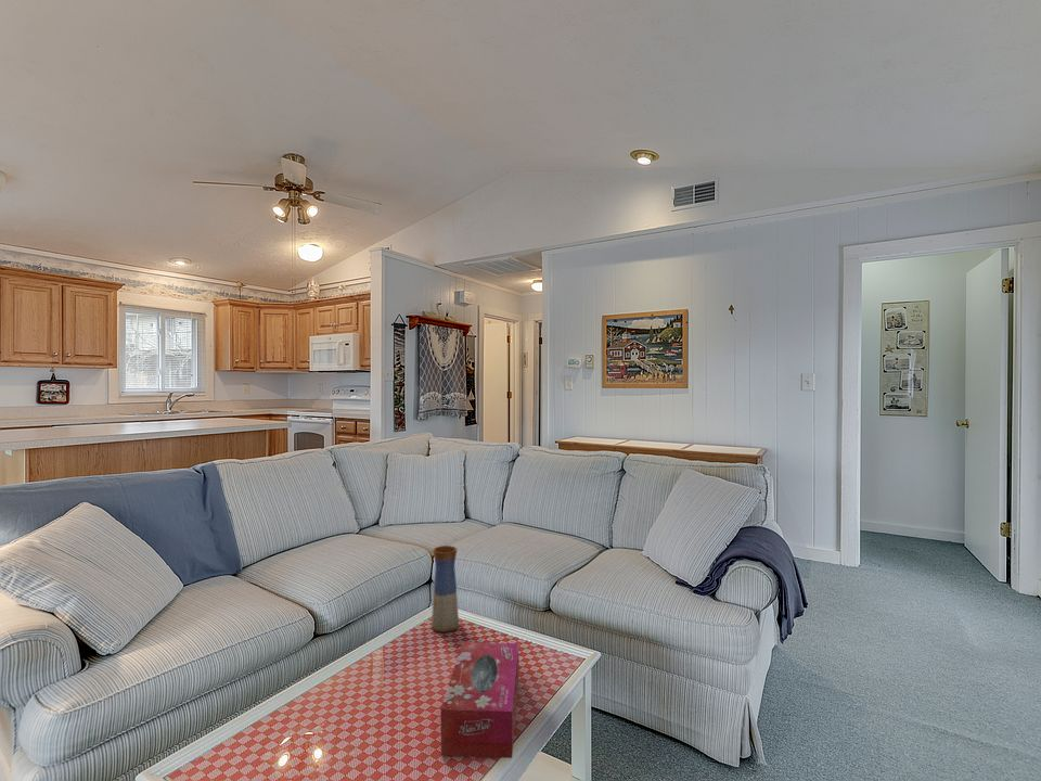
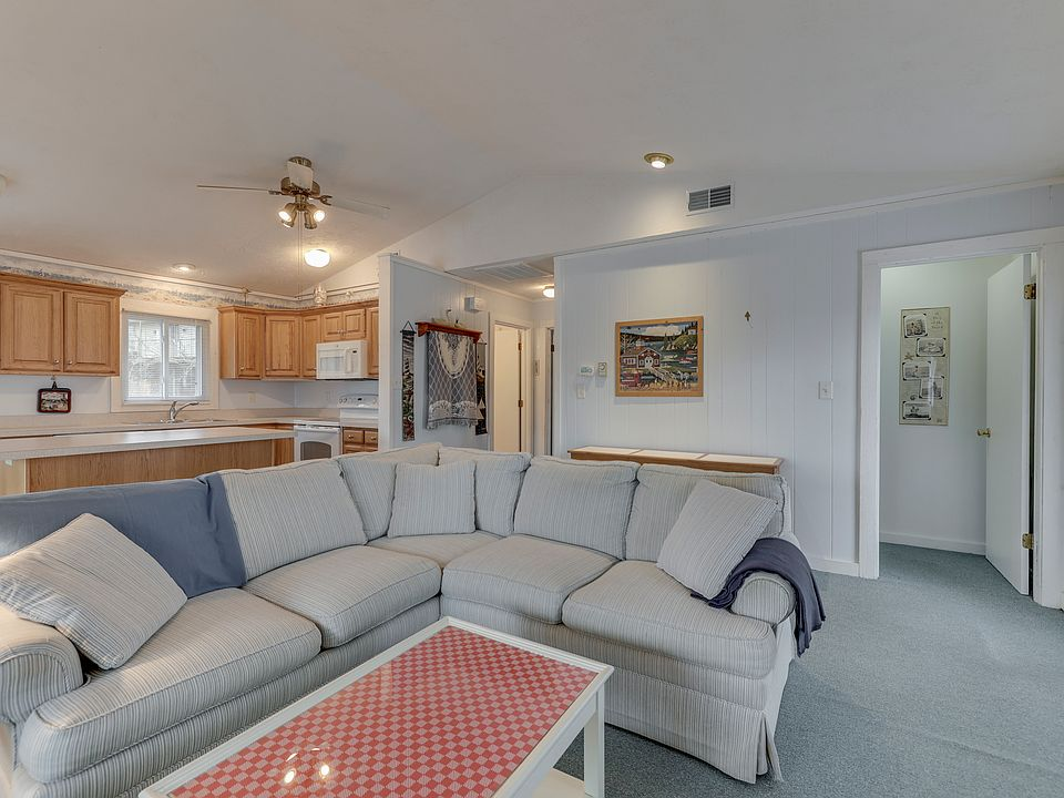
- tissue box [440,641,519,759]
- vase [430,545,460,633]
